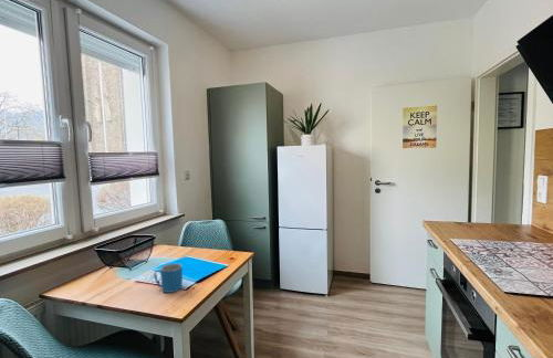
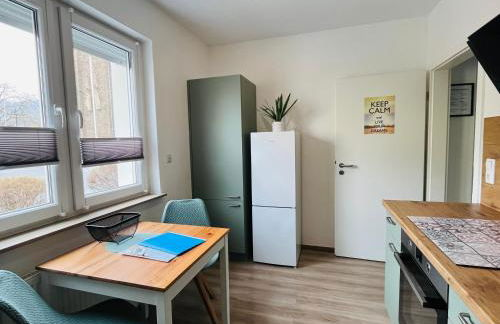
- mug [154,263,184,294]
